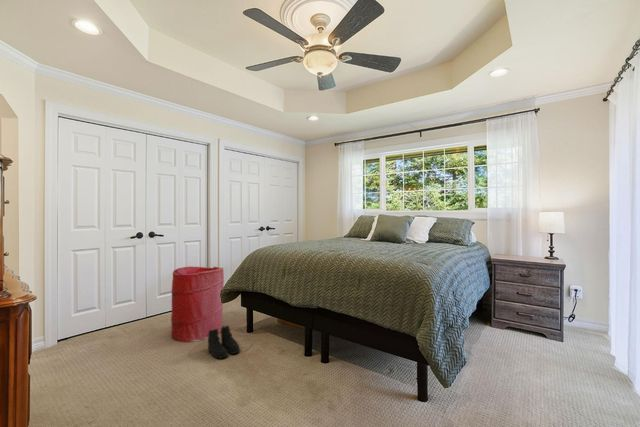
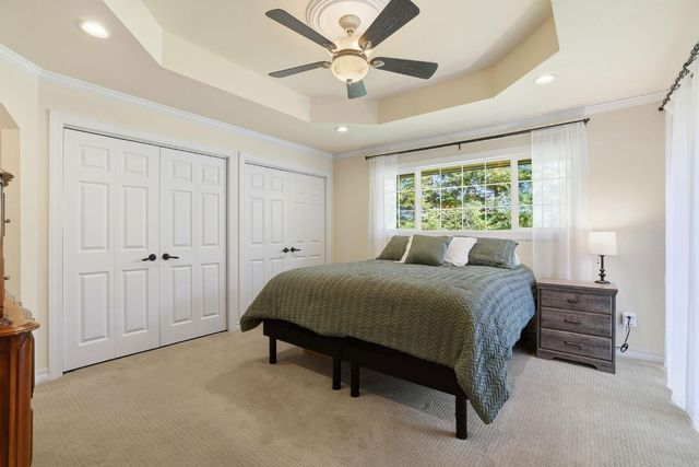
- boots [207,324,241,360]
- laundry hamper [170,266,225,343]
